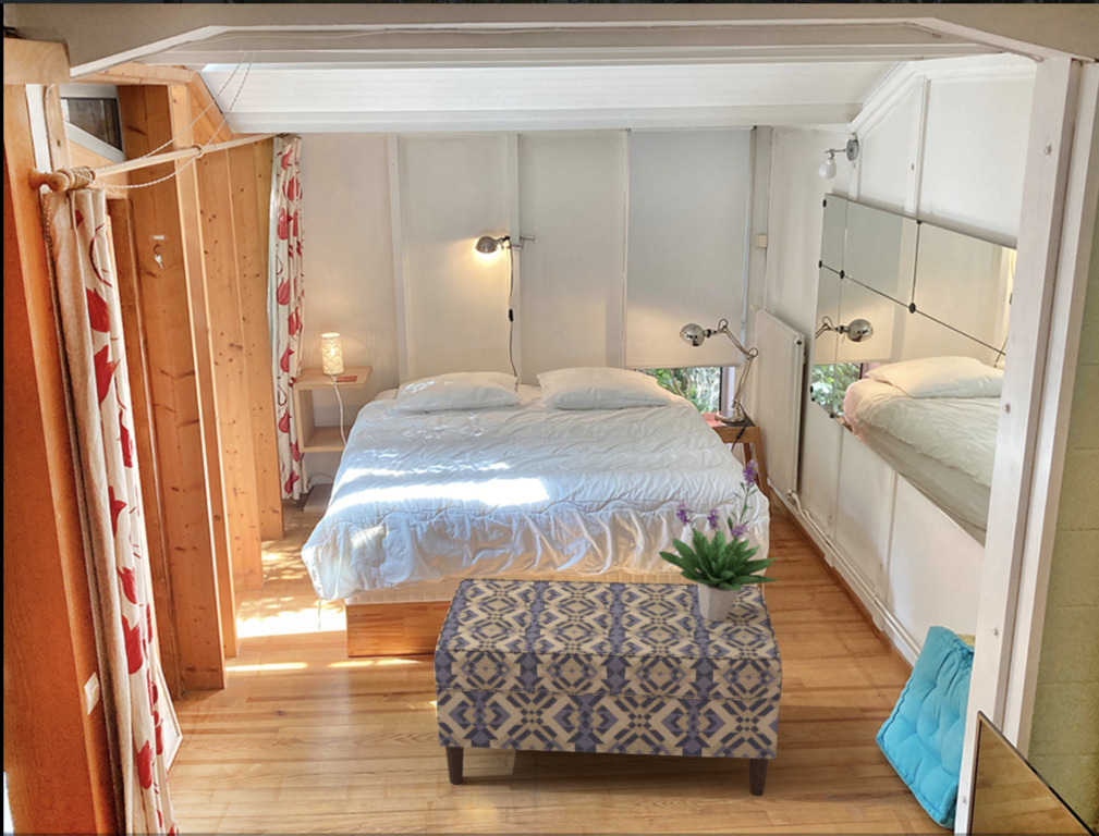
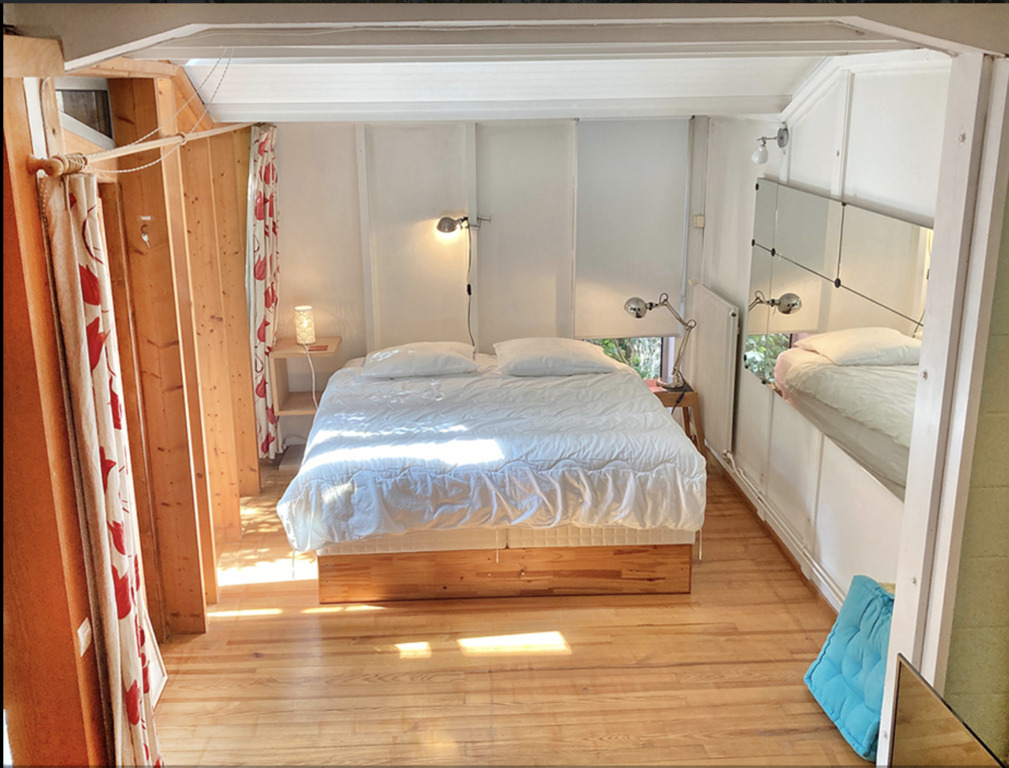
- potted plant [657,459,782,622]
- bench [432,577,783,797]
